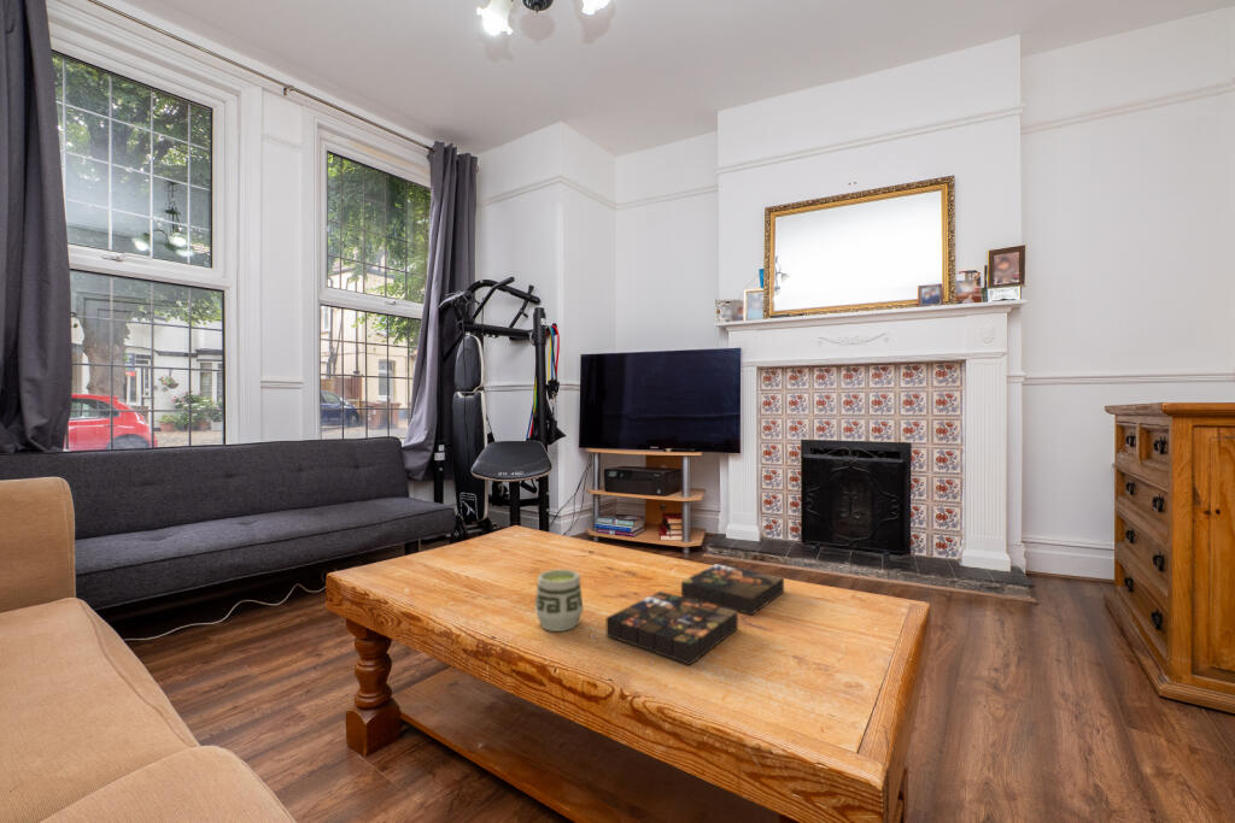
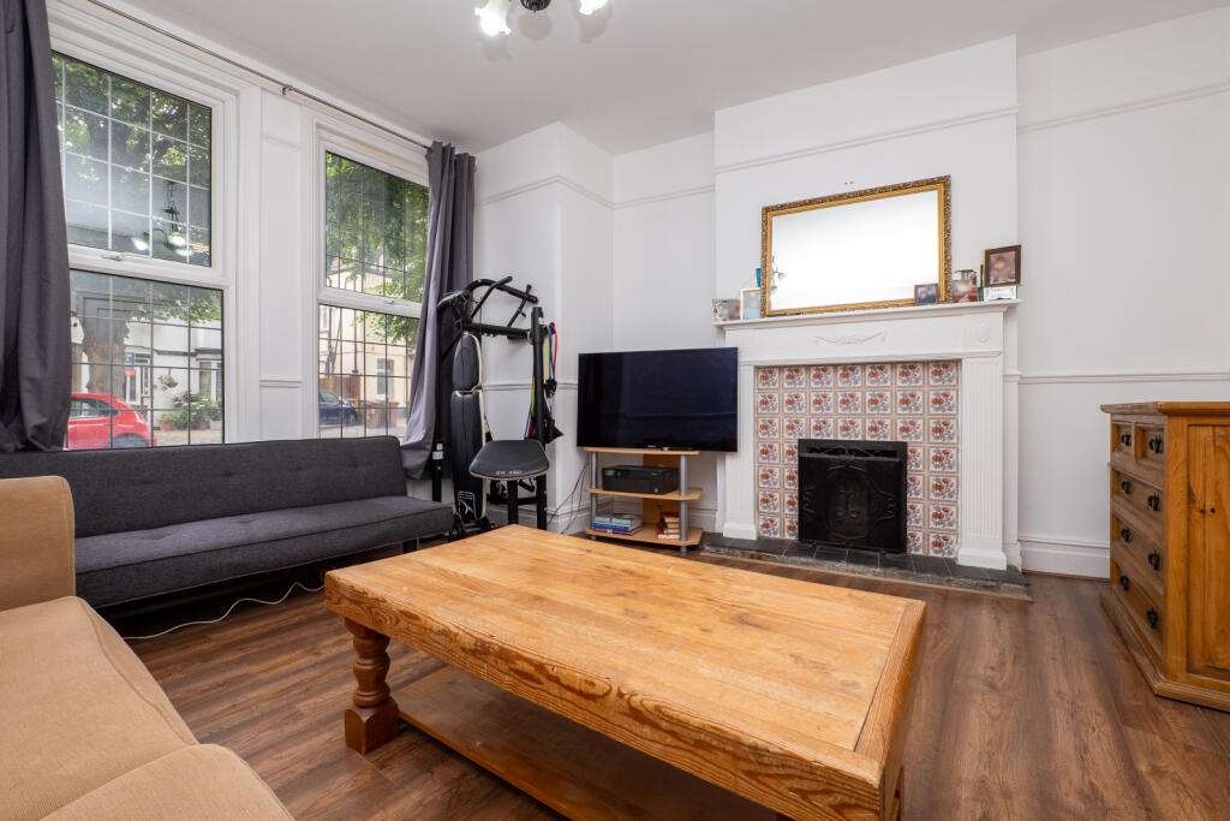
- cup [534,569,584,633]
- board game [605,563,785,666]
